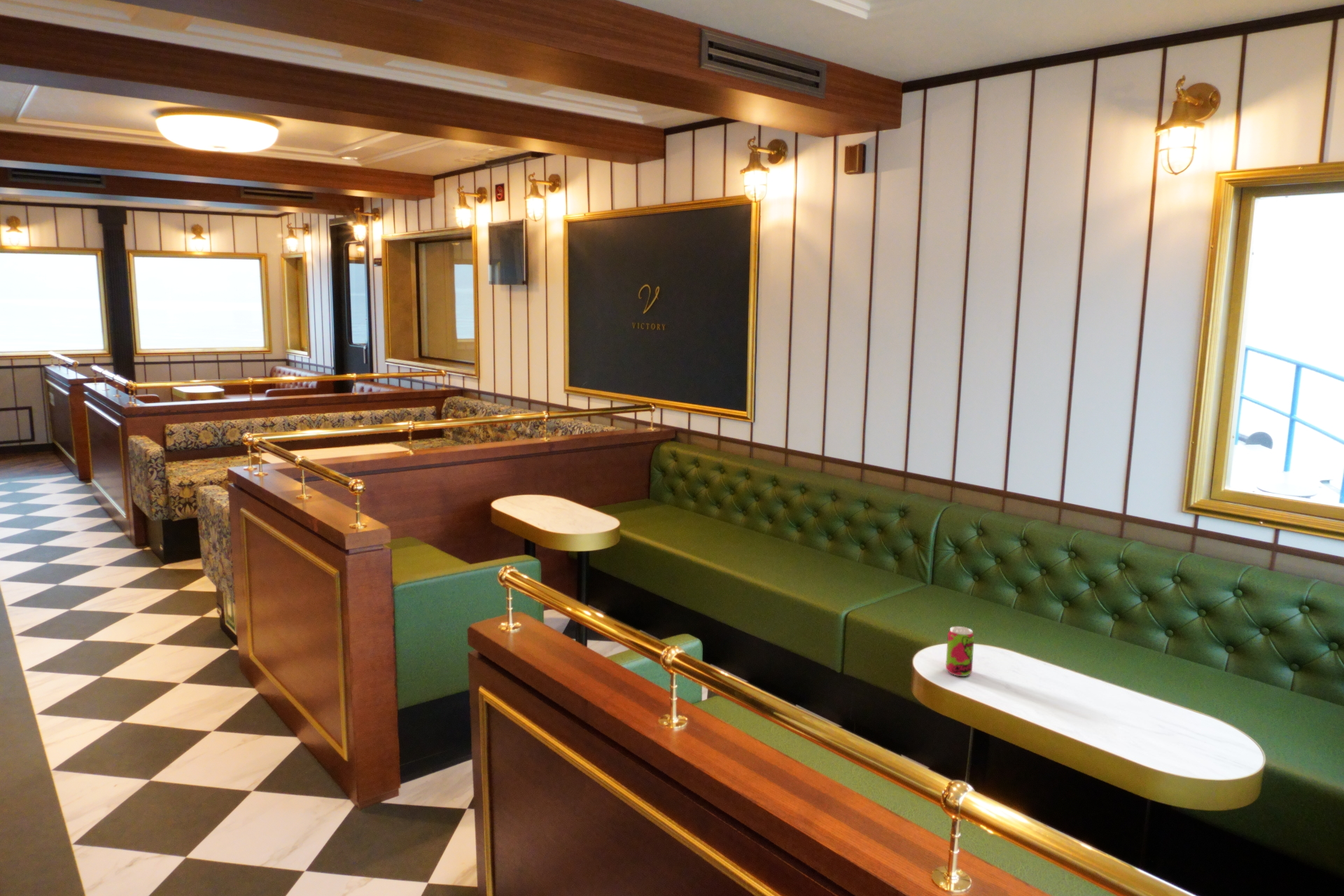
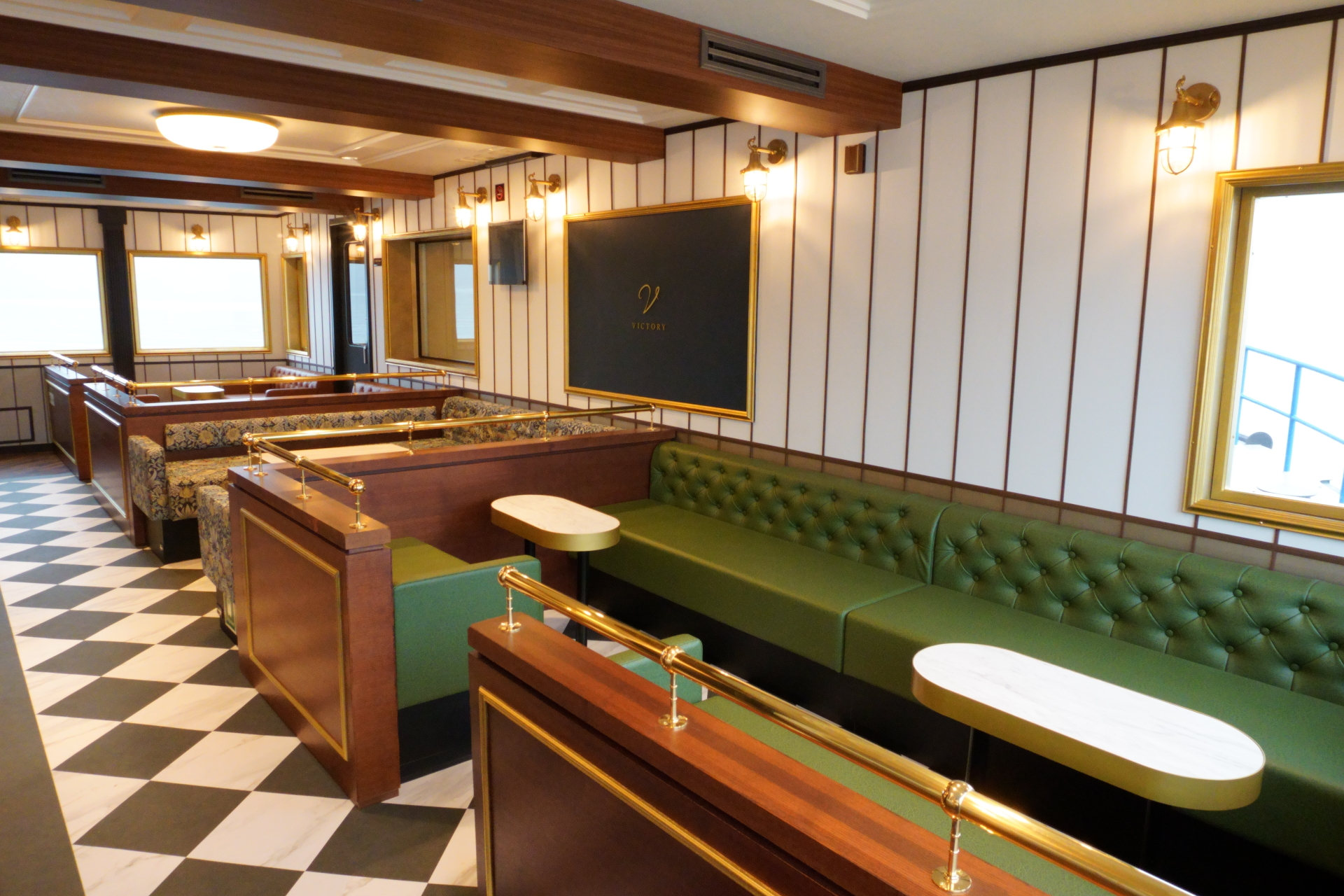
- beverage can [945,626,975,677]
